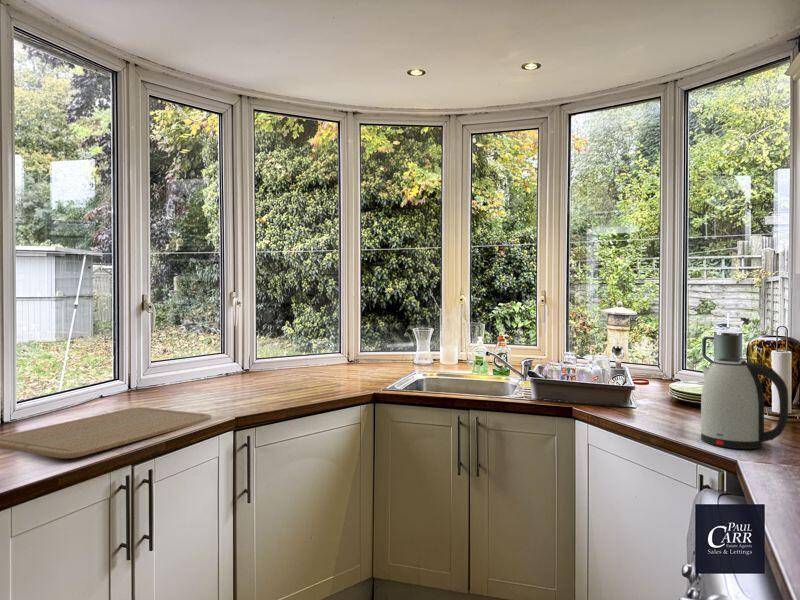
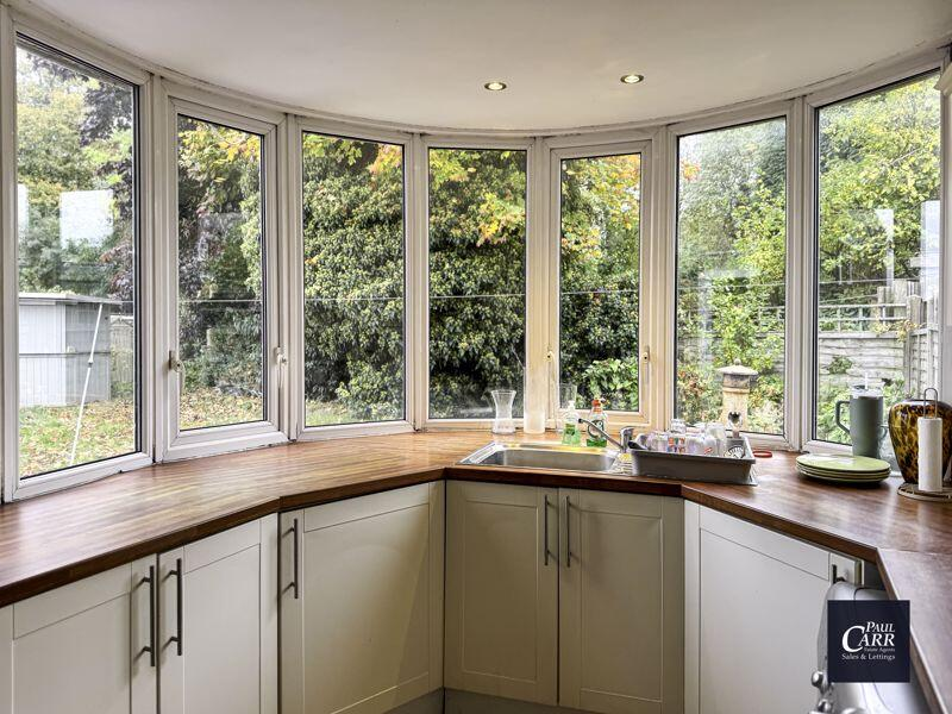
- chopping board [0,406,213,459]
- kettle [699,357,789,450]
